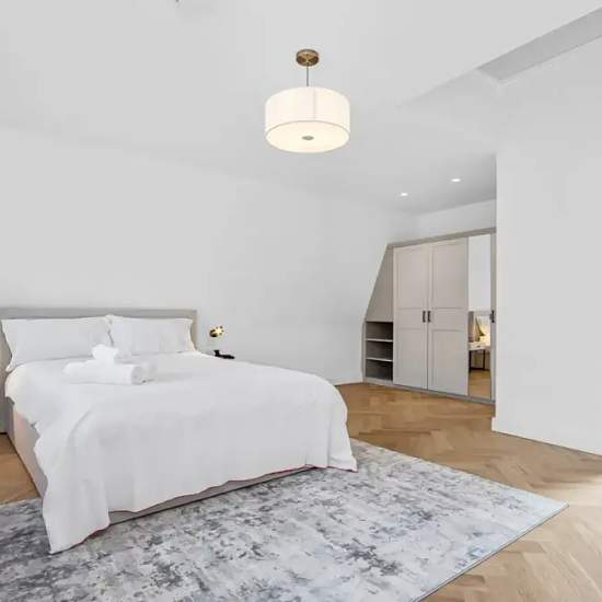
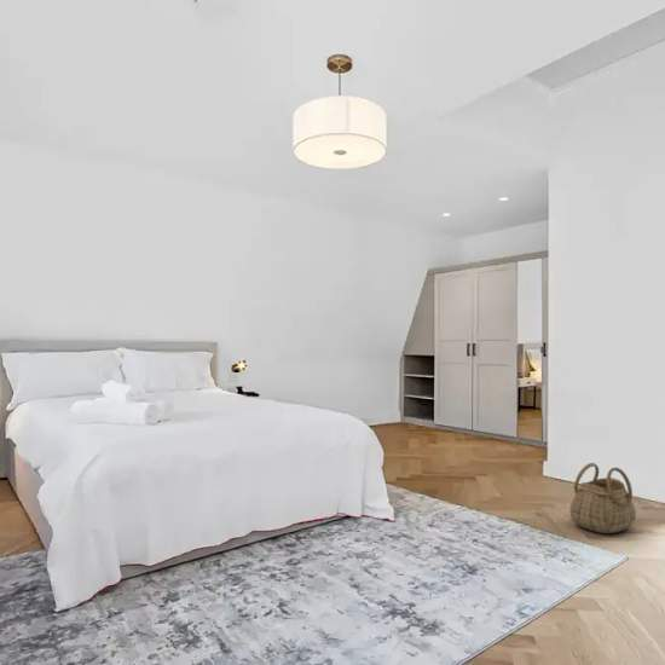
+ basket [569,462,637,534]
